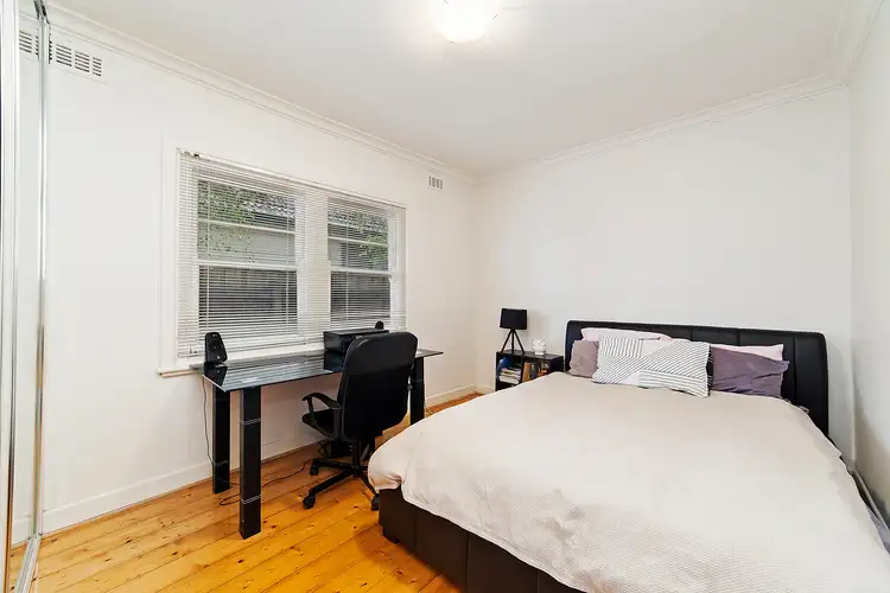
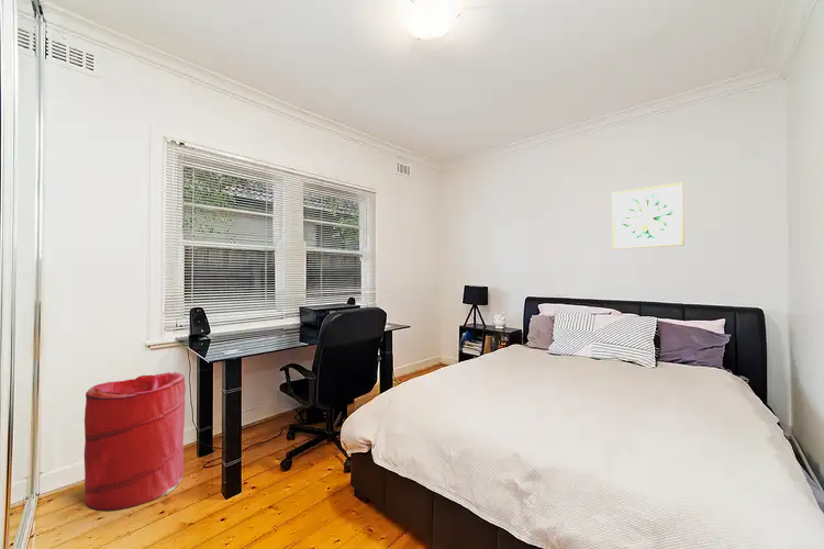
+ wall art [612,181,684,250]
+ laundry hamper [83,371,187,512]
